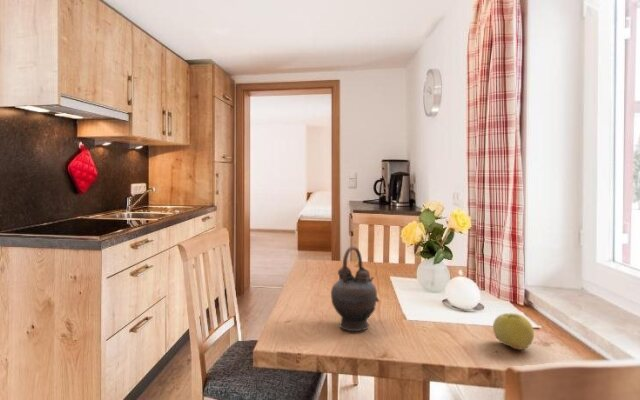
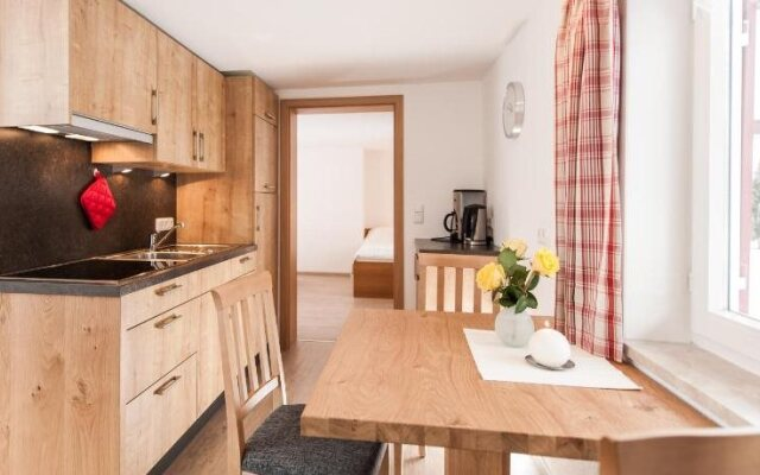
- apple [492,312,535,351]
- teapot [330,246,380,332]
